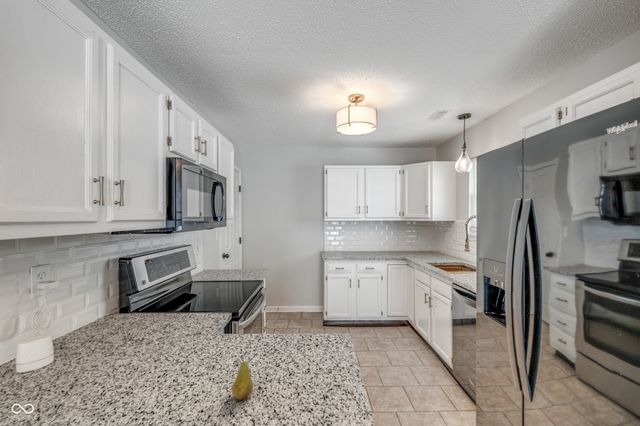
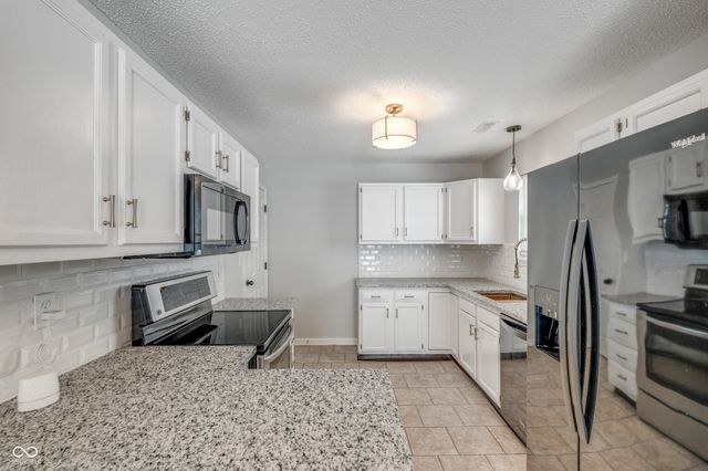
- fruit [231,355,254,401]
